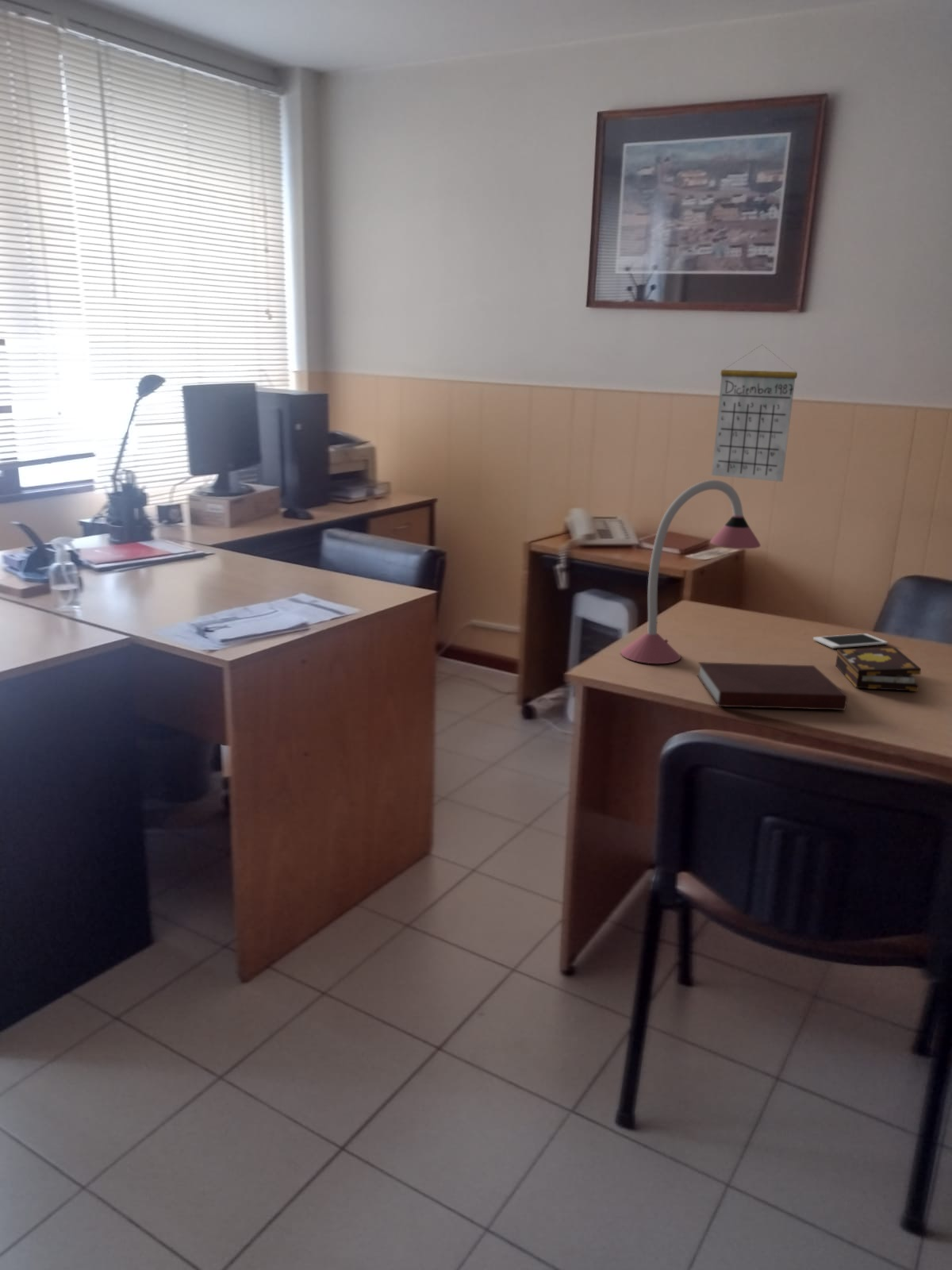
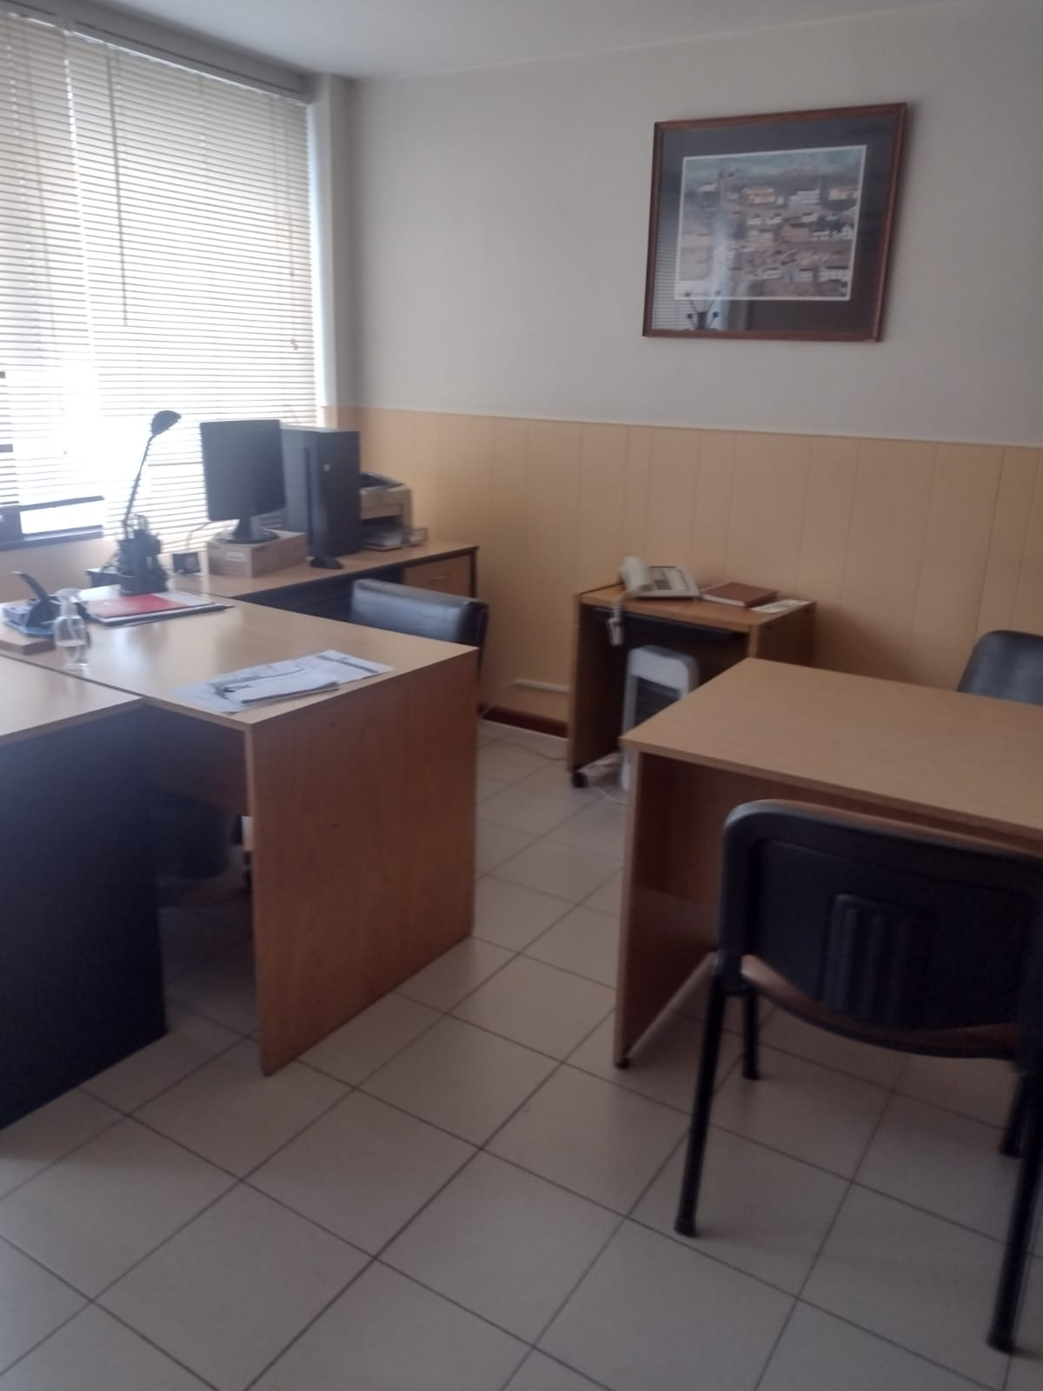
- desk lamp [620,479,762,664]
- notebook [696,661,848,711]
- calendar [711,344,798,483]
- cell phone [812,633,889,649]
- book [835,647,922,692]
